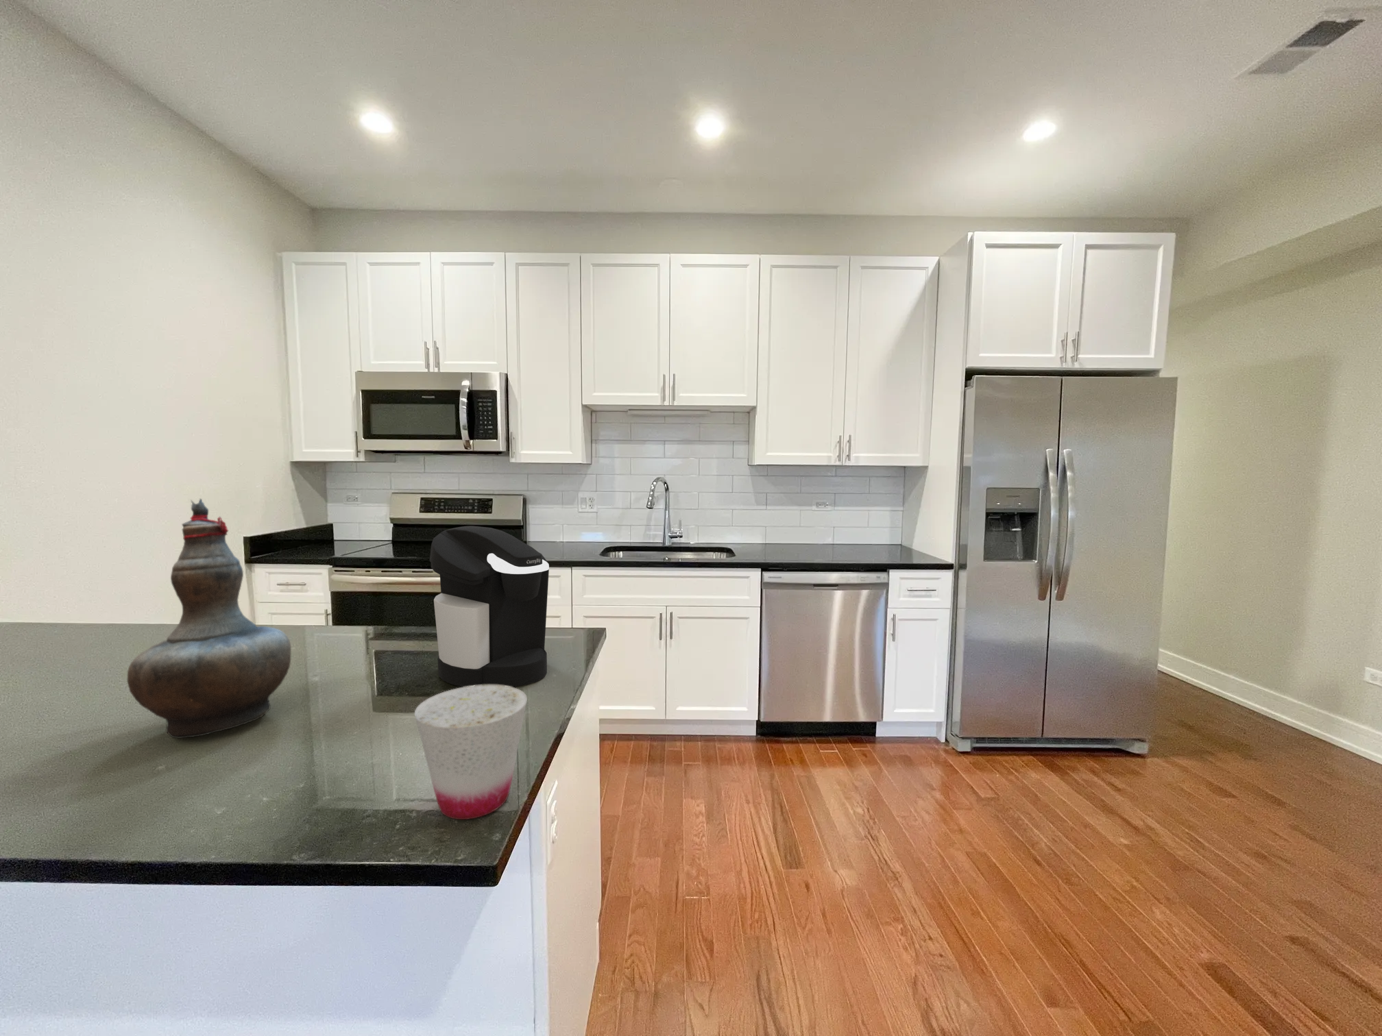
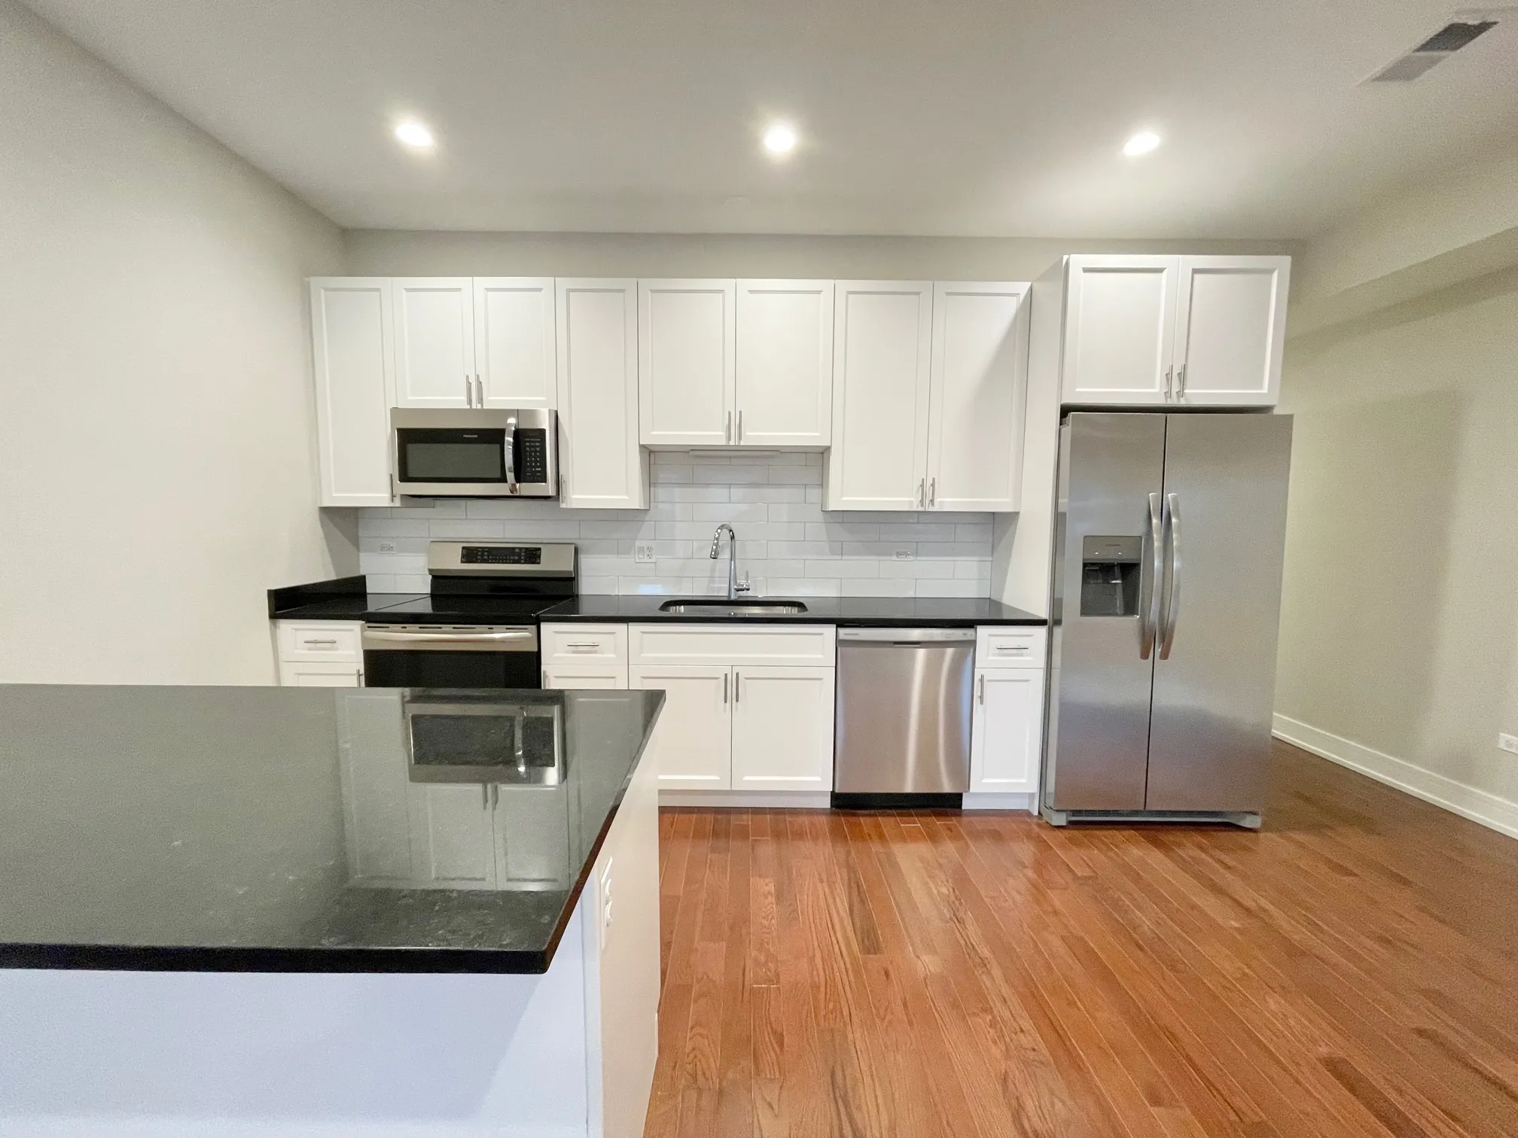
- coffee maker [429,526,550,688]
- cup [414,684,528,821]
- decorative vase [127,498,292,739]
